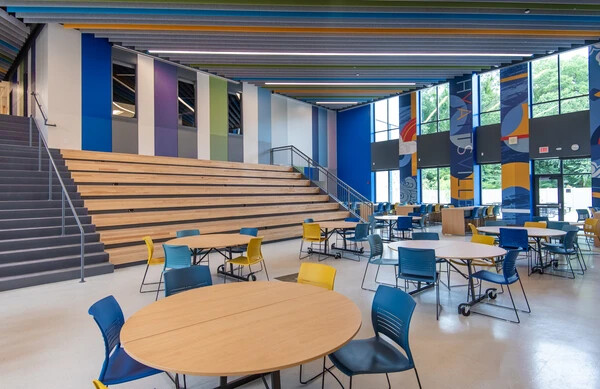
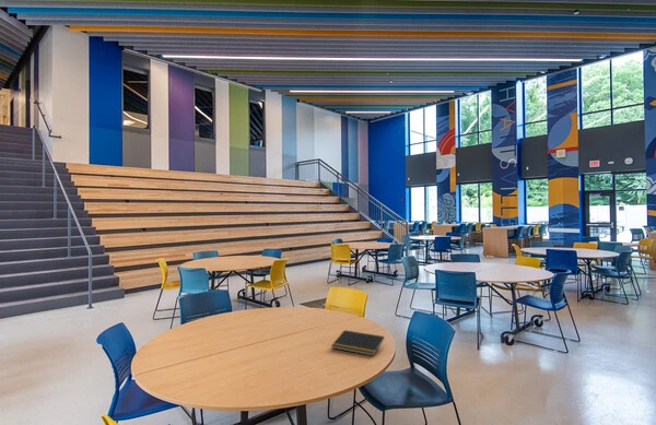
+ notepad [330,329,385,357]
